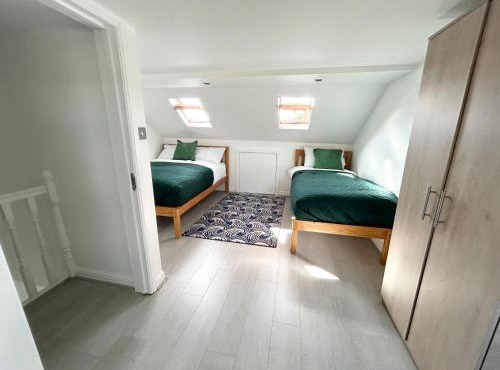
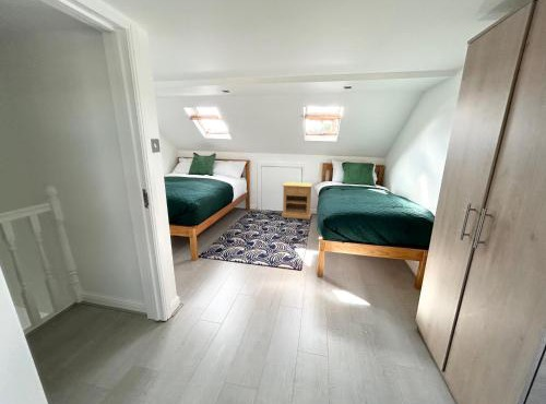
+ nightstand [281,181,313,221]
